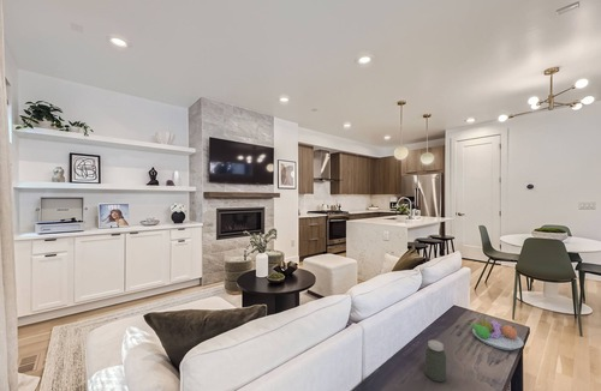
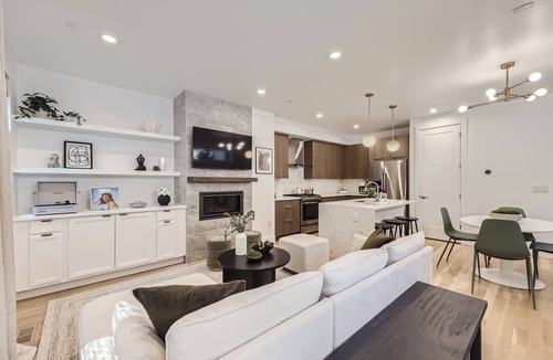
- jar [424,338,447,383]
- fruit bowl [466,317,525,351]
